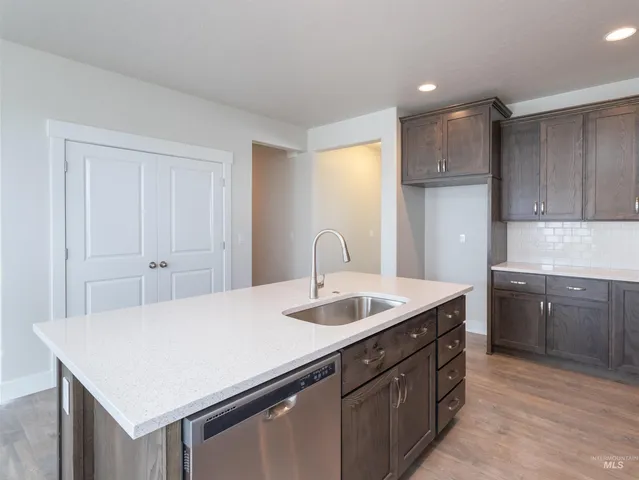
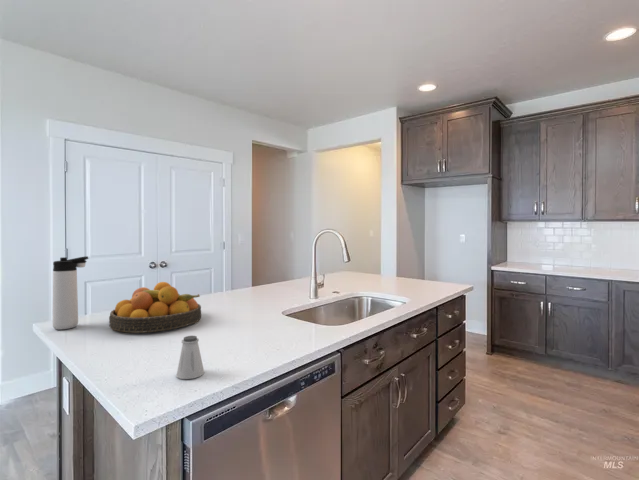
+ thermos bottle [52,255,89,330]
+ fruit bowl [108,281,202,334]
+ saltshaker [175,335,205,380]
